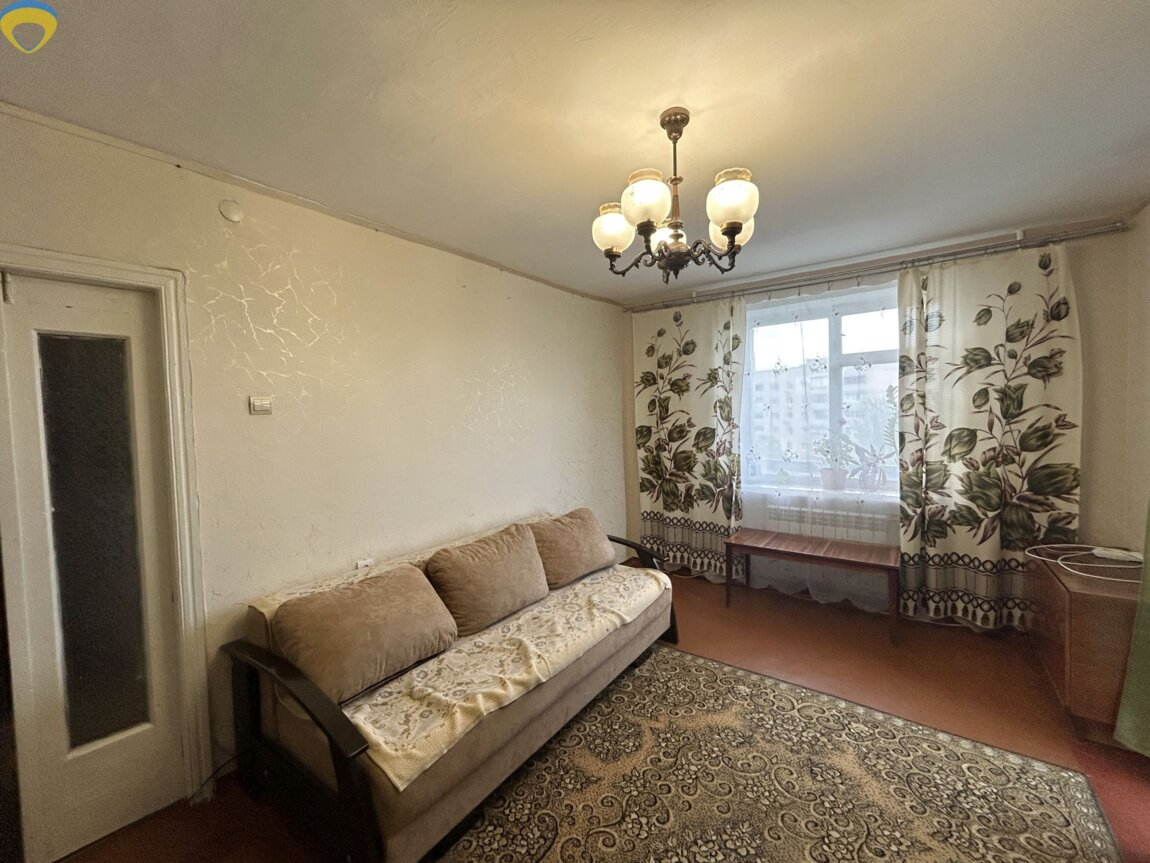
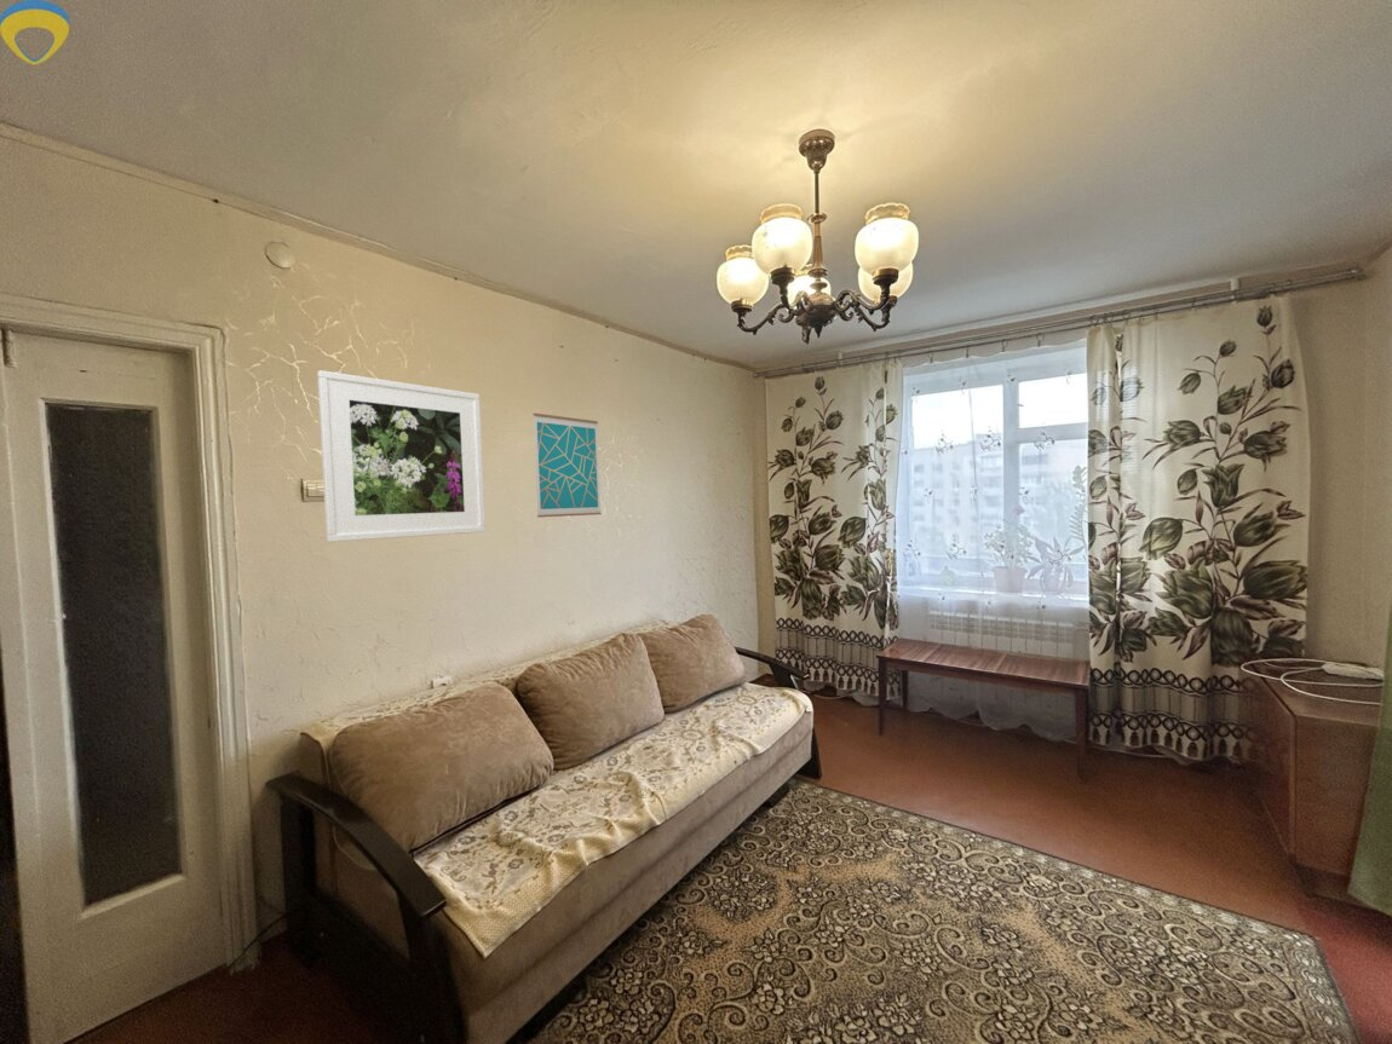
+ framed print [316,369,487,543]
+ wall art [533,413,603,519]
